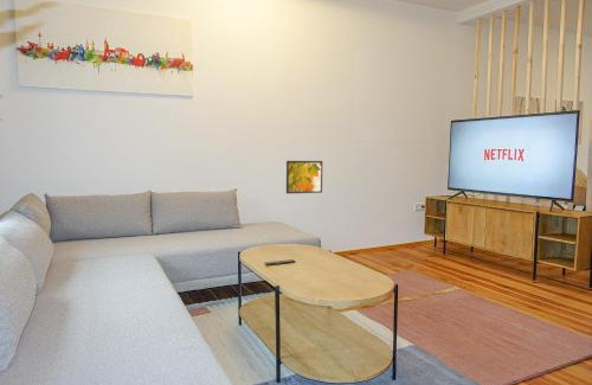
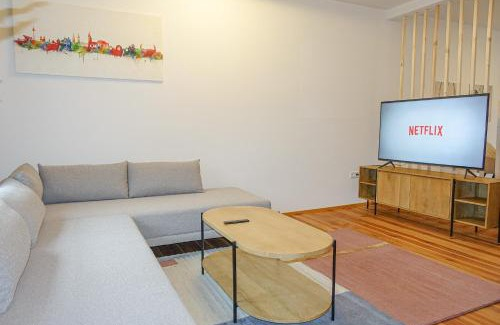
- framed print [285,160,323,194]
